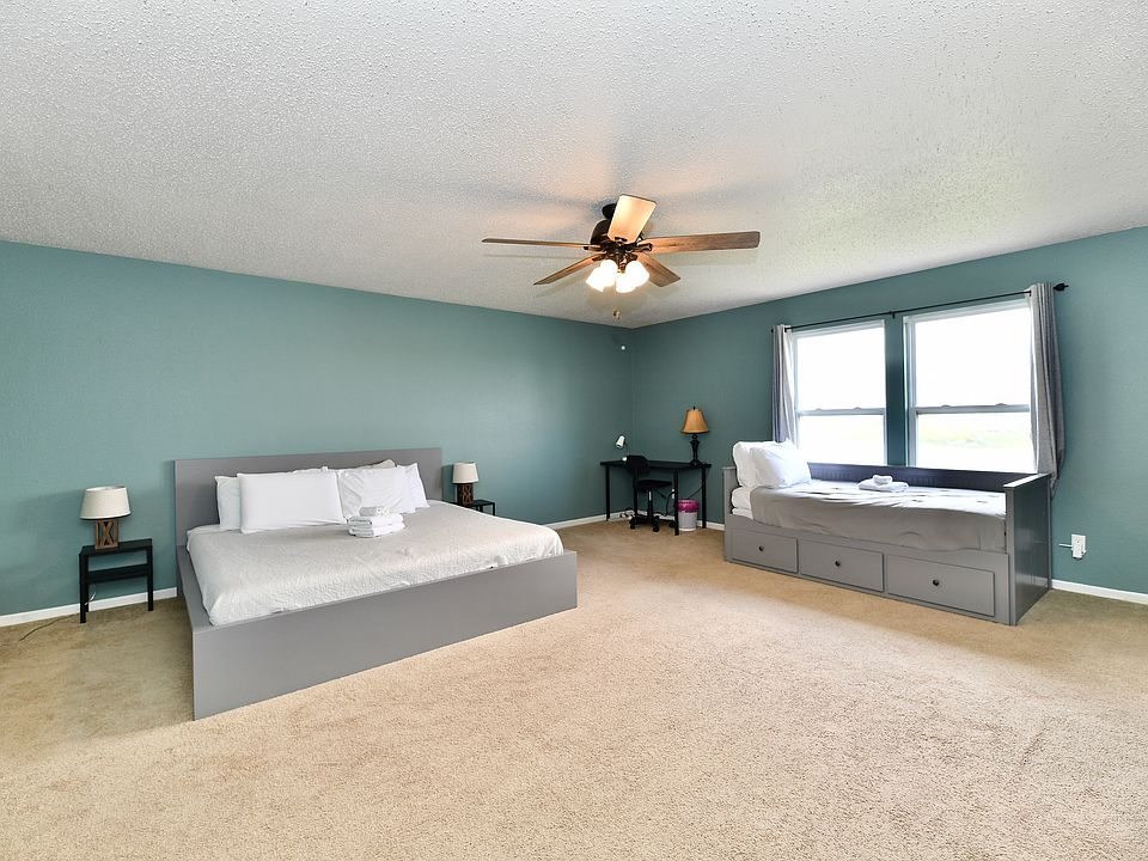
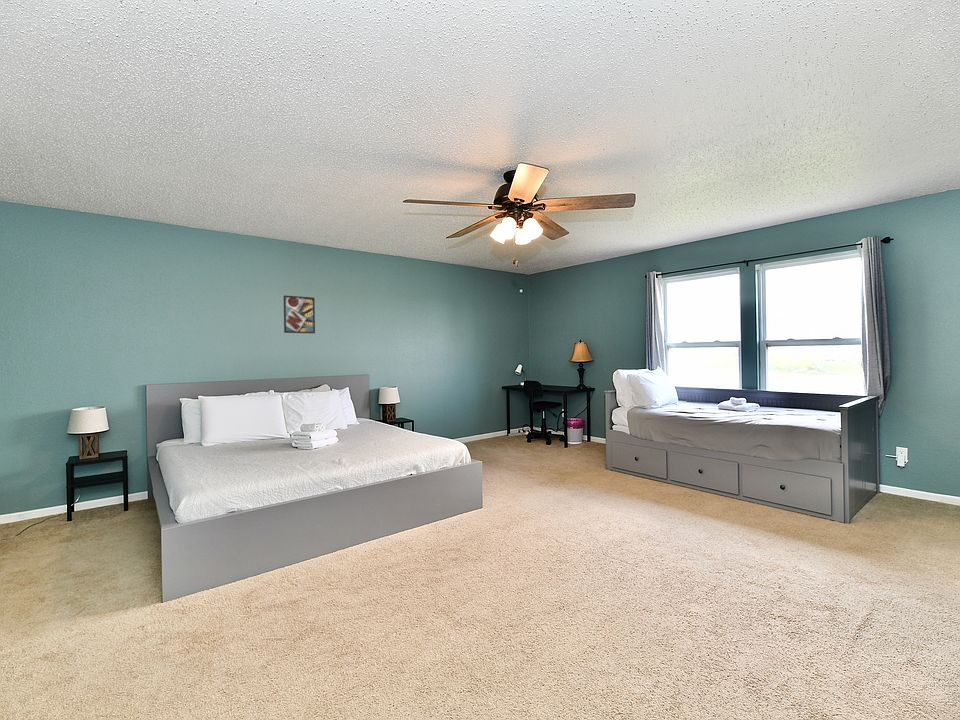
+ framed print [283,295,316,334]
